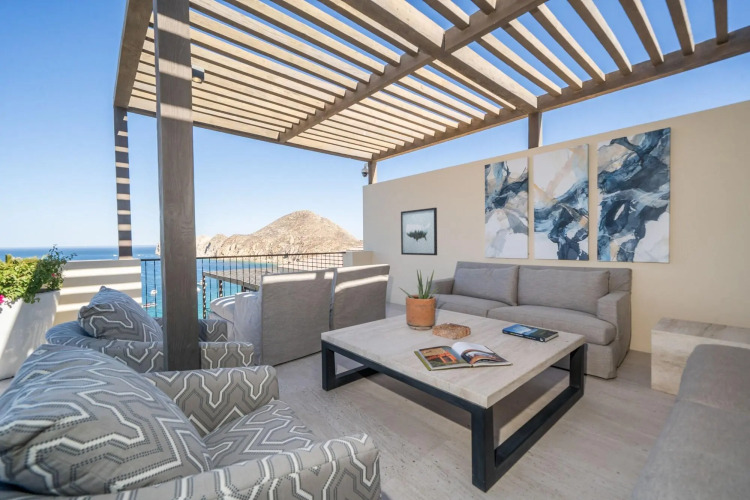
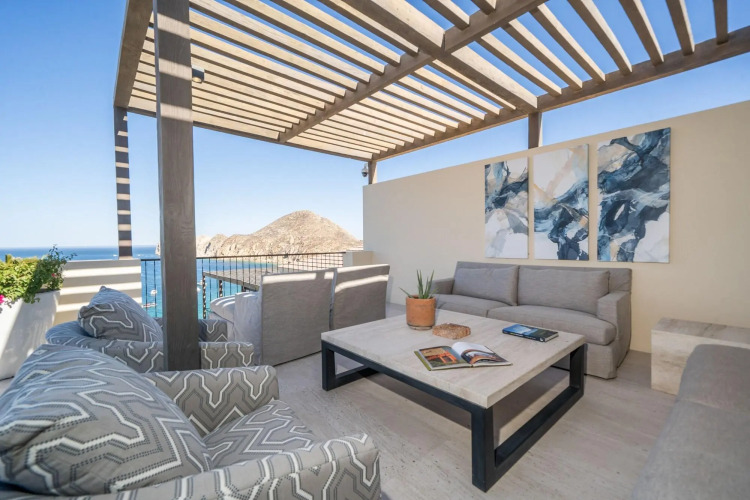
- wall art [400,207,438,256]
